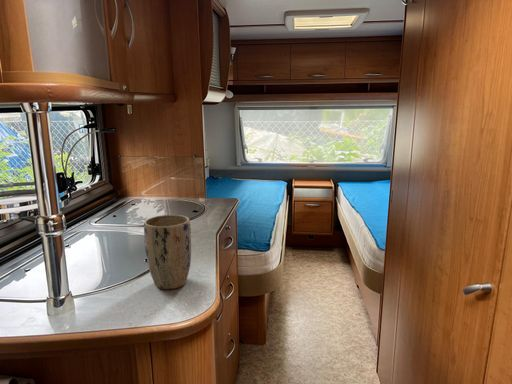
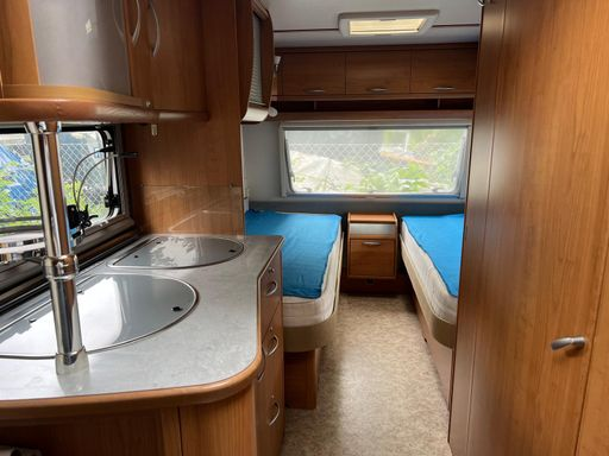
- plant pot [143,214,192,290]
